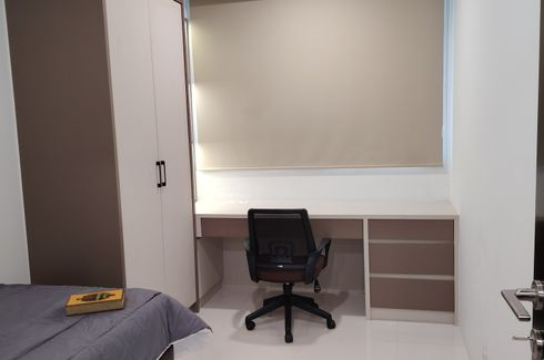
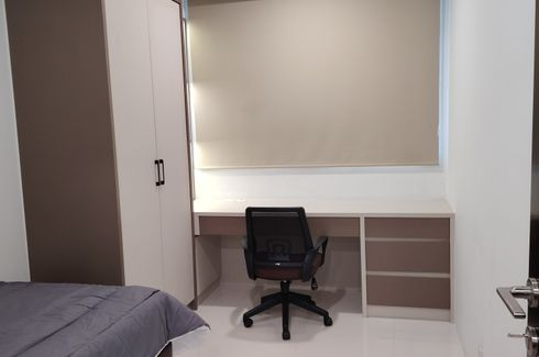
- hardback book [64,287,127,317]
